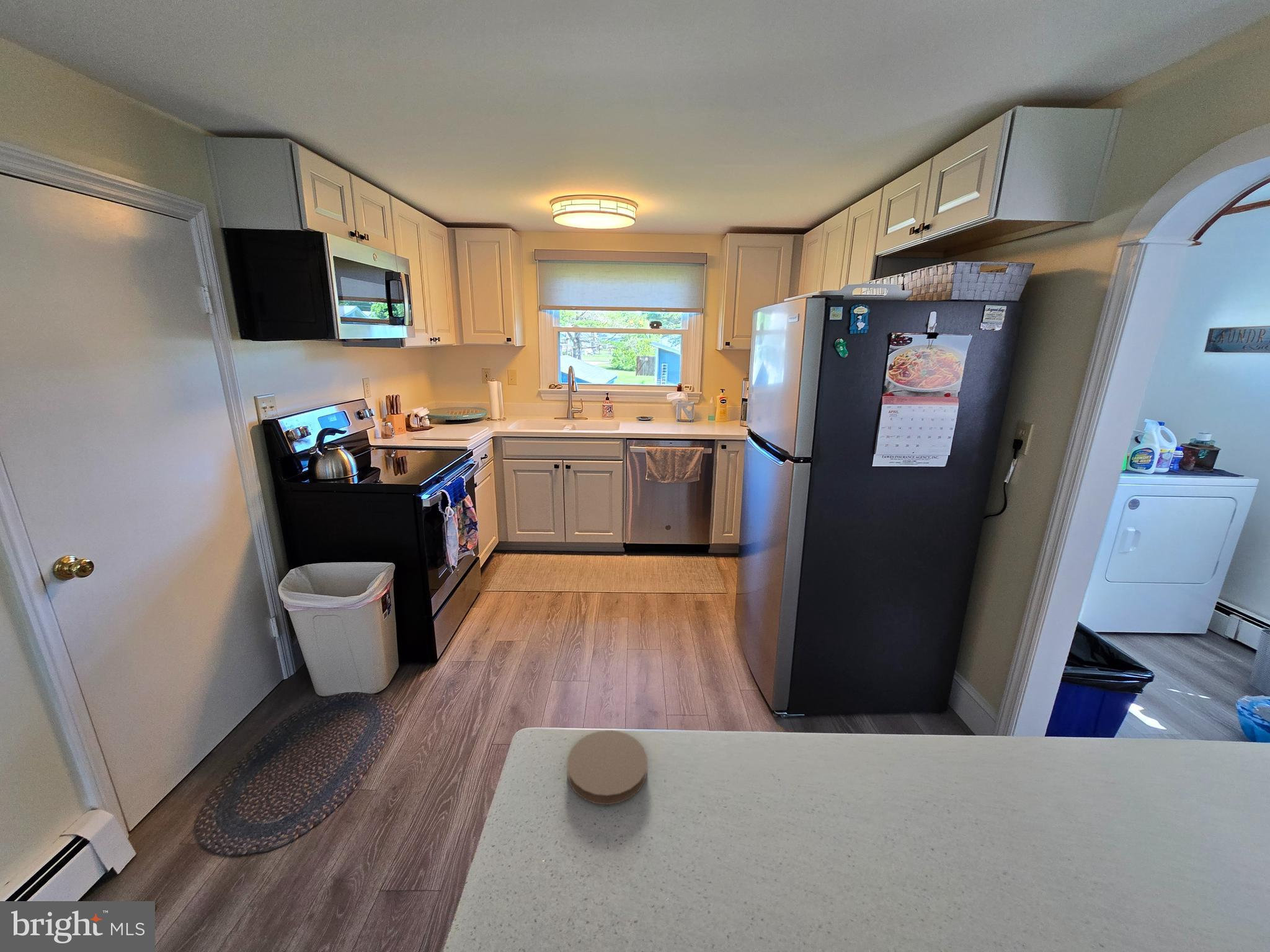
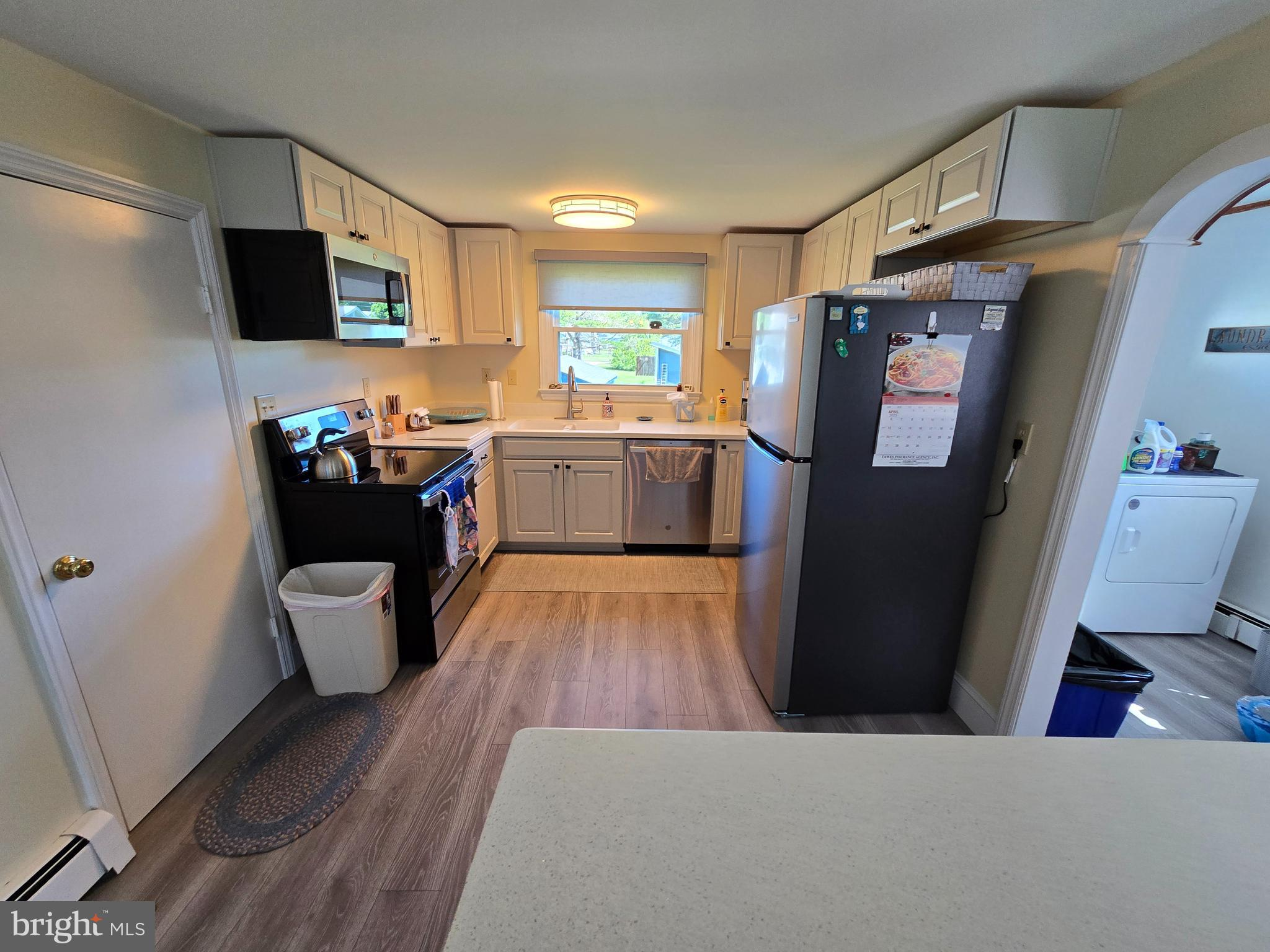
- coaster [566,729,648,805]
